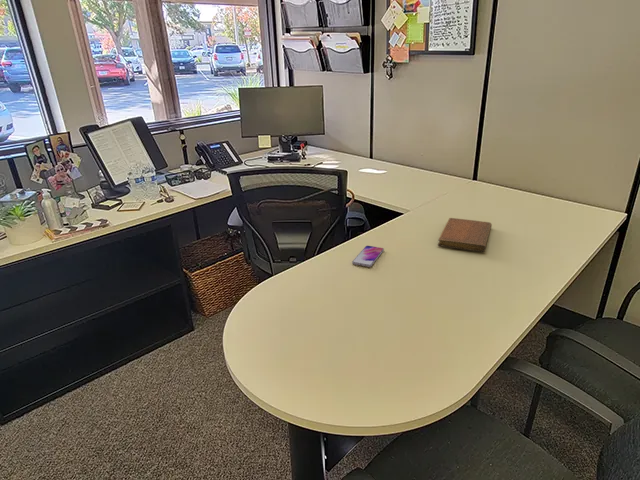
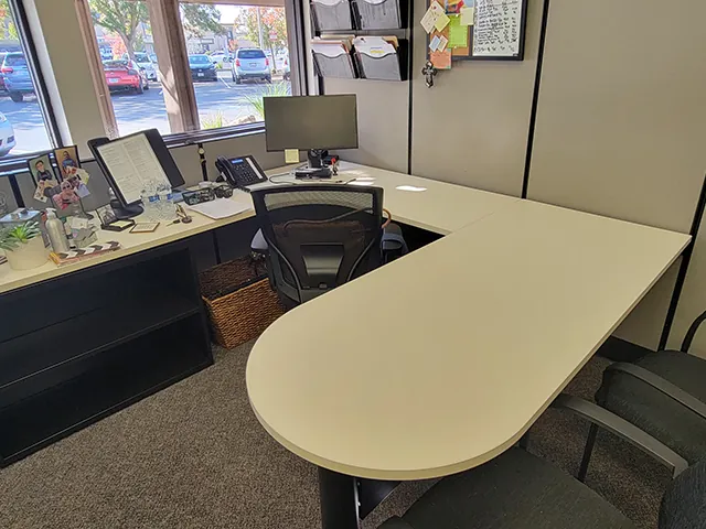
- smartphone [351,245,385,268]
- notebook [437,217,493,253]
